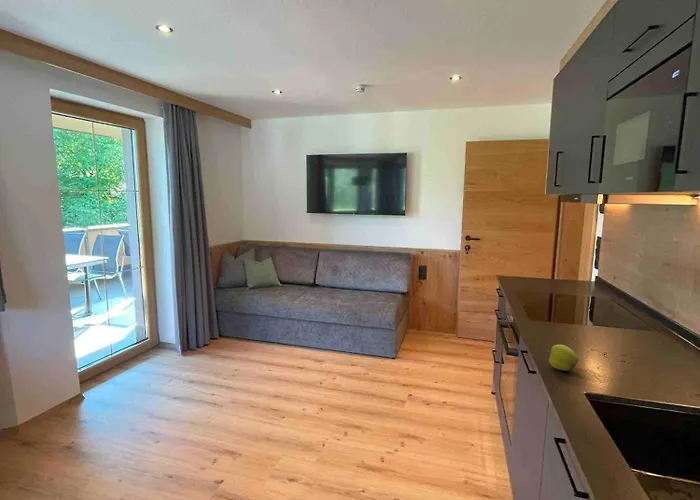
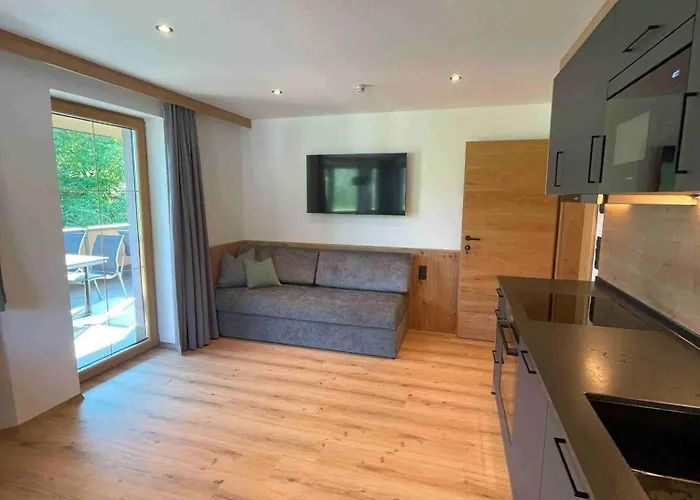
- apple [546,344,579,372]
